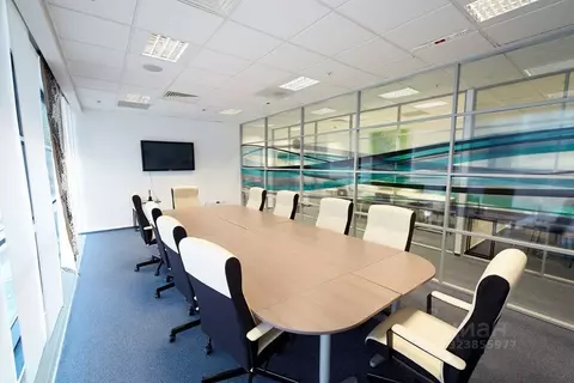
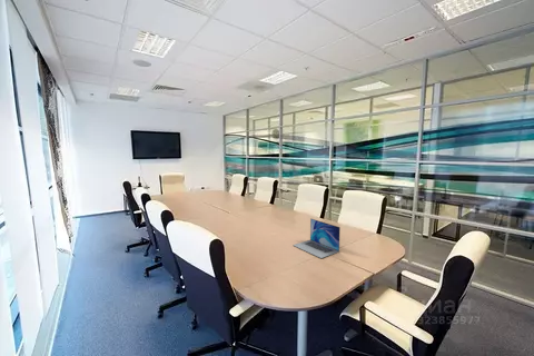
+ laptop [293,218,340,259]
